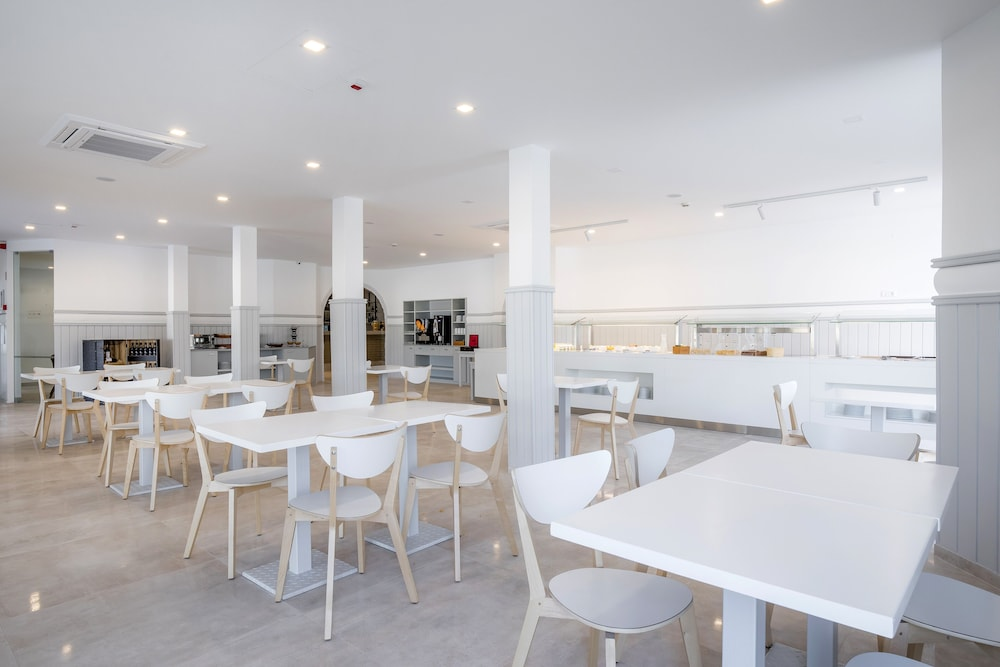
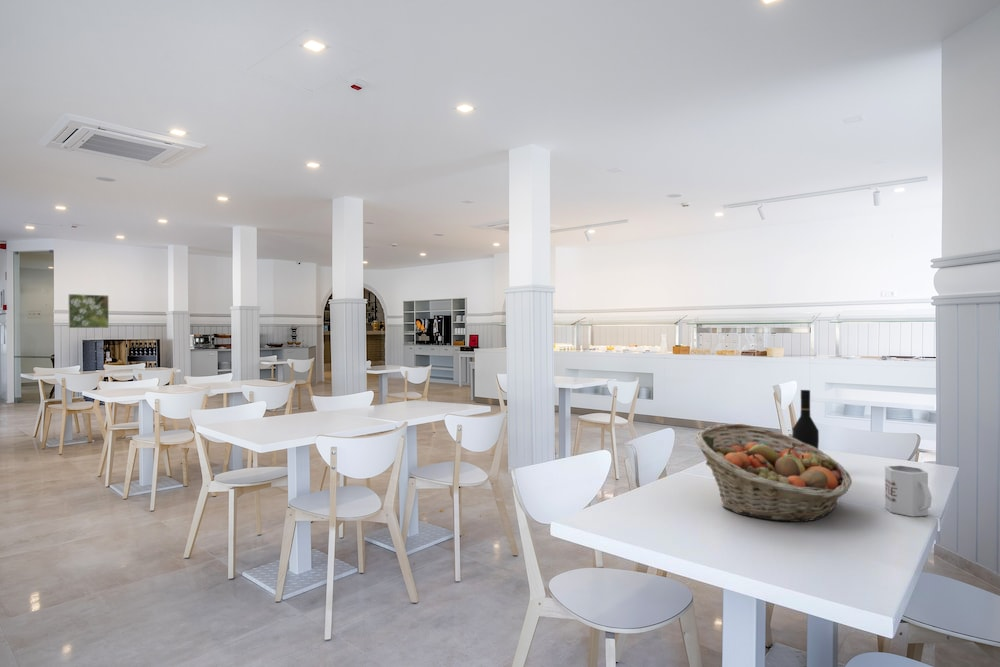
+ mug [884,465,933,518]
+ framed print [67,293,110,329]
+ fruit basket [694,423,853,523]
+ wine bottle [791,389,820,449]
